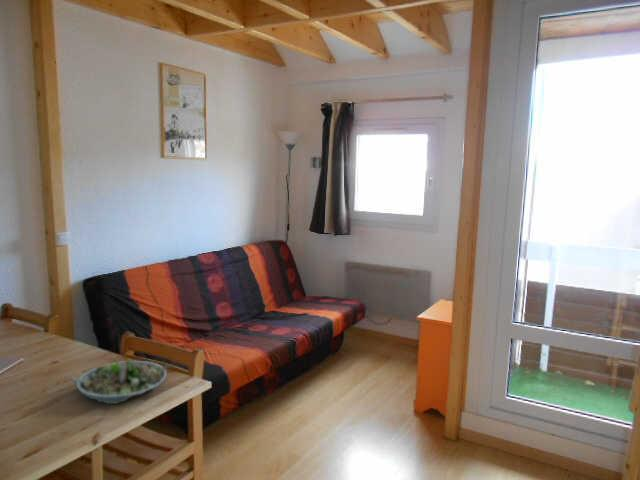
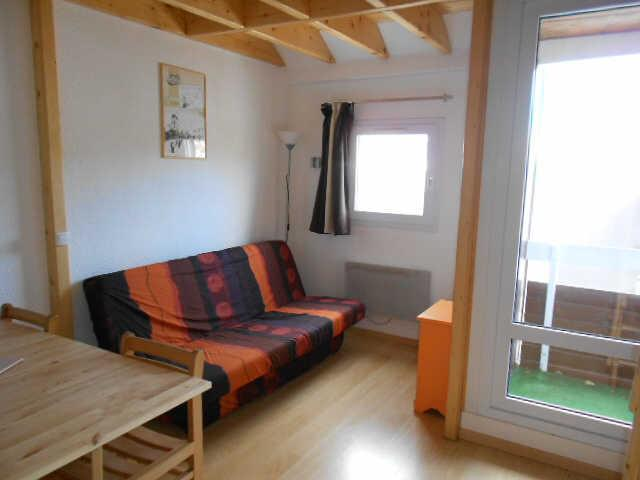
- succulent planter [70,353,172,405]
